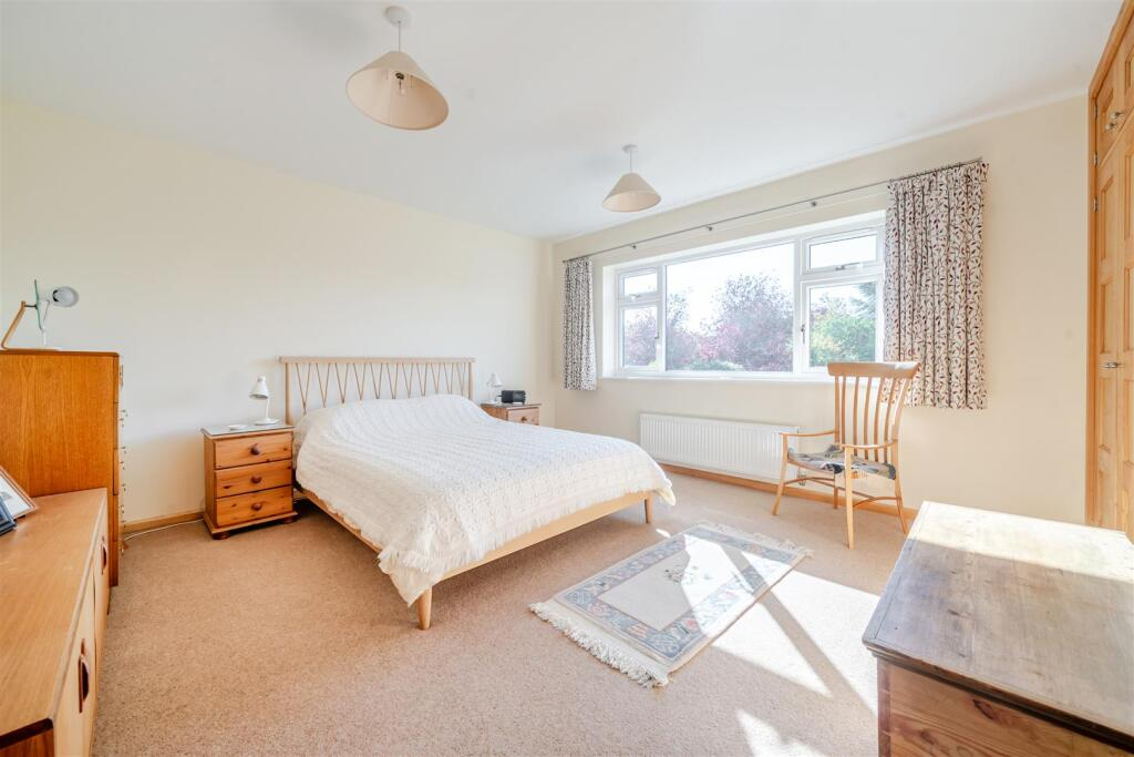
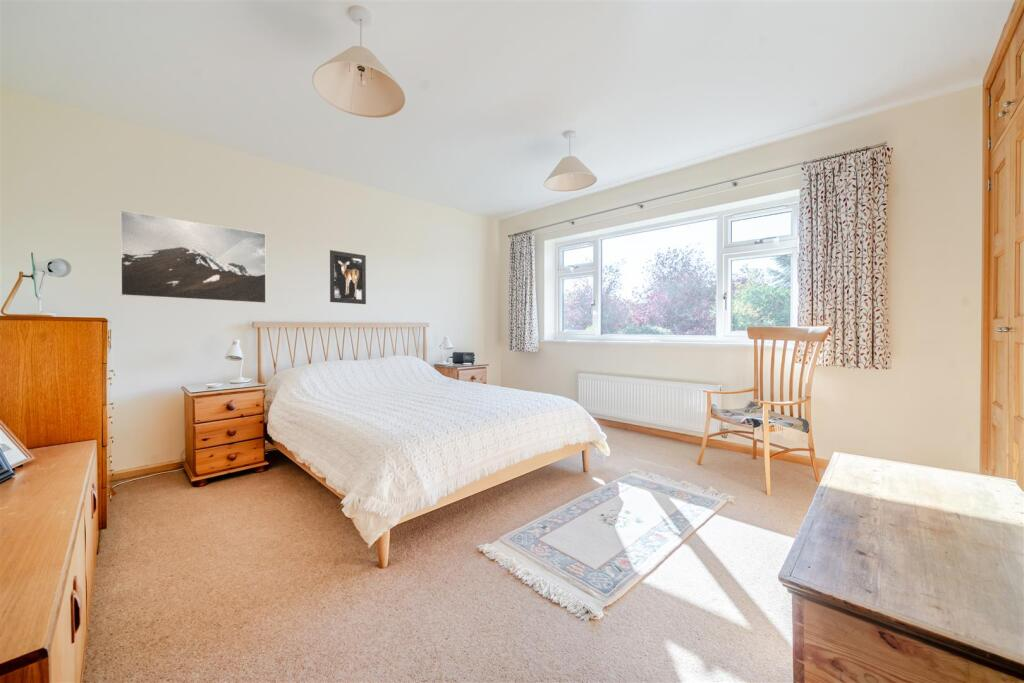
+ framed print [119,209,267,304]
+ wall art [329,249,367,305]
